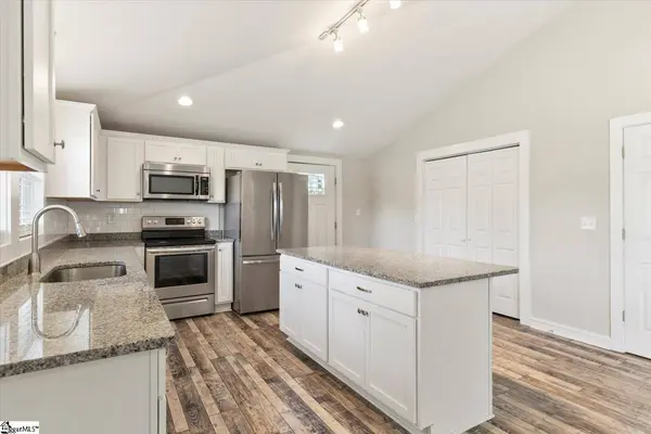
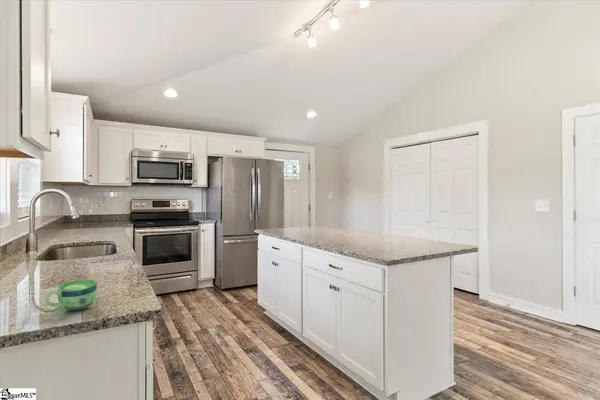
+ cup [43,278,98,312]
